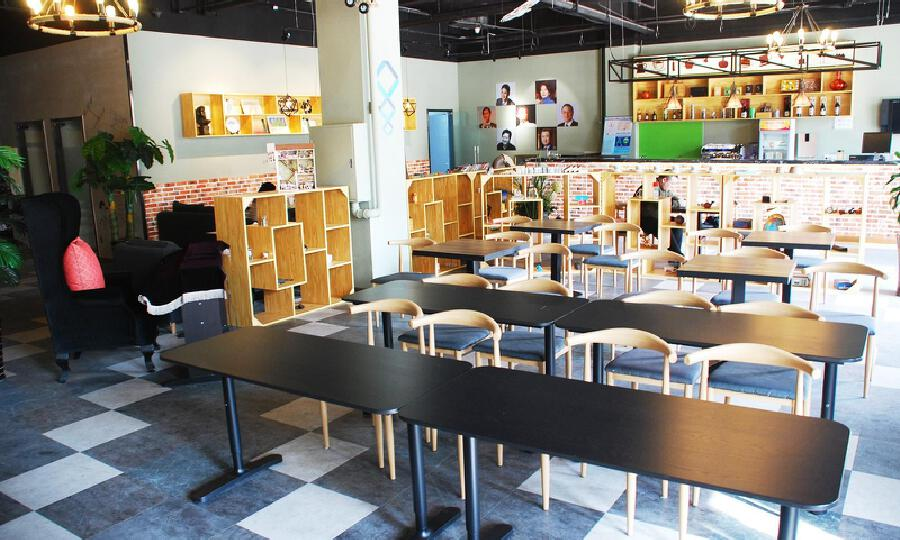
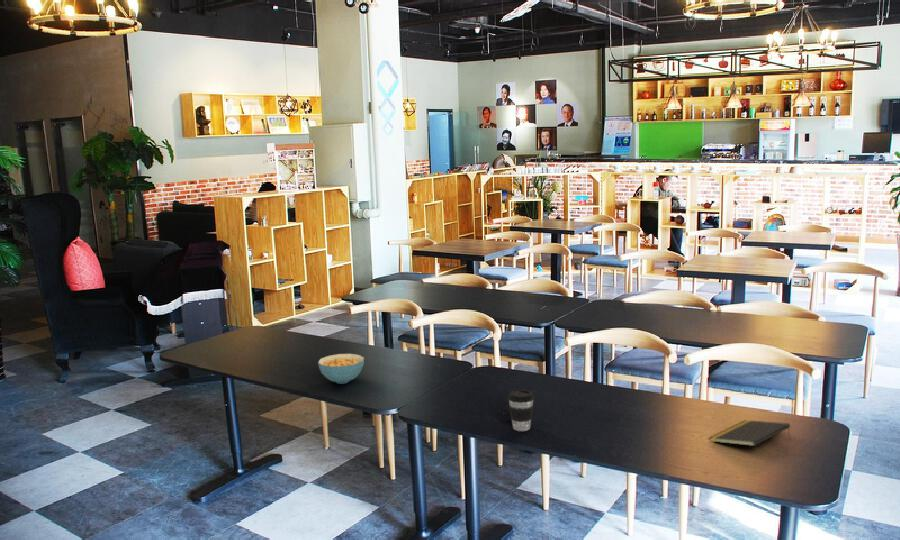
+ notepad [708,419,791,447]
+ coffee cup [507,389,535,432]
+ cereal bowl [317,353,365,385]
